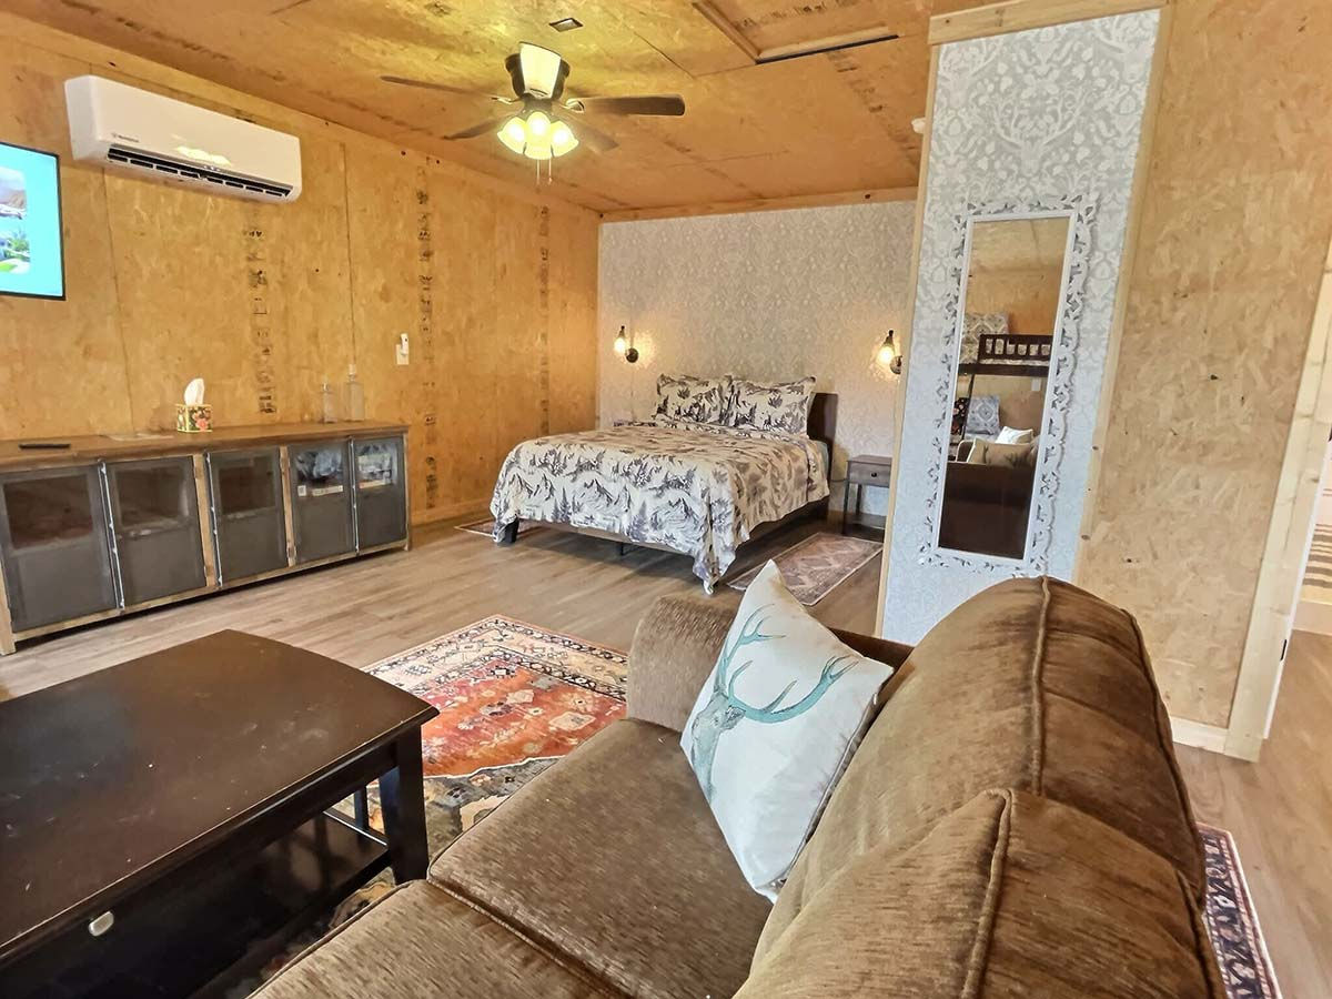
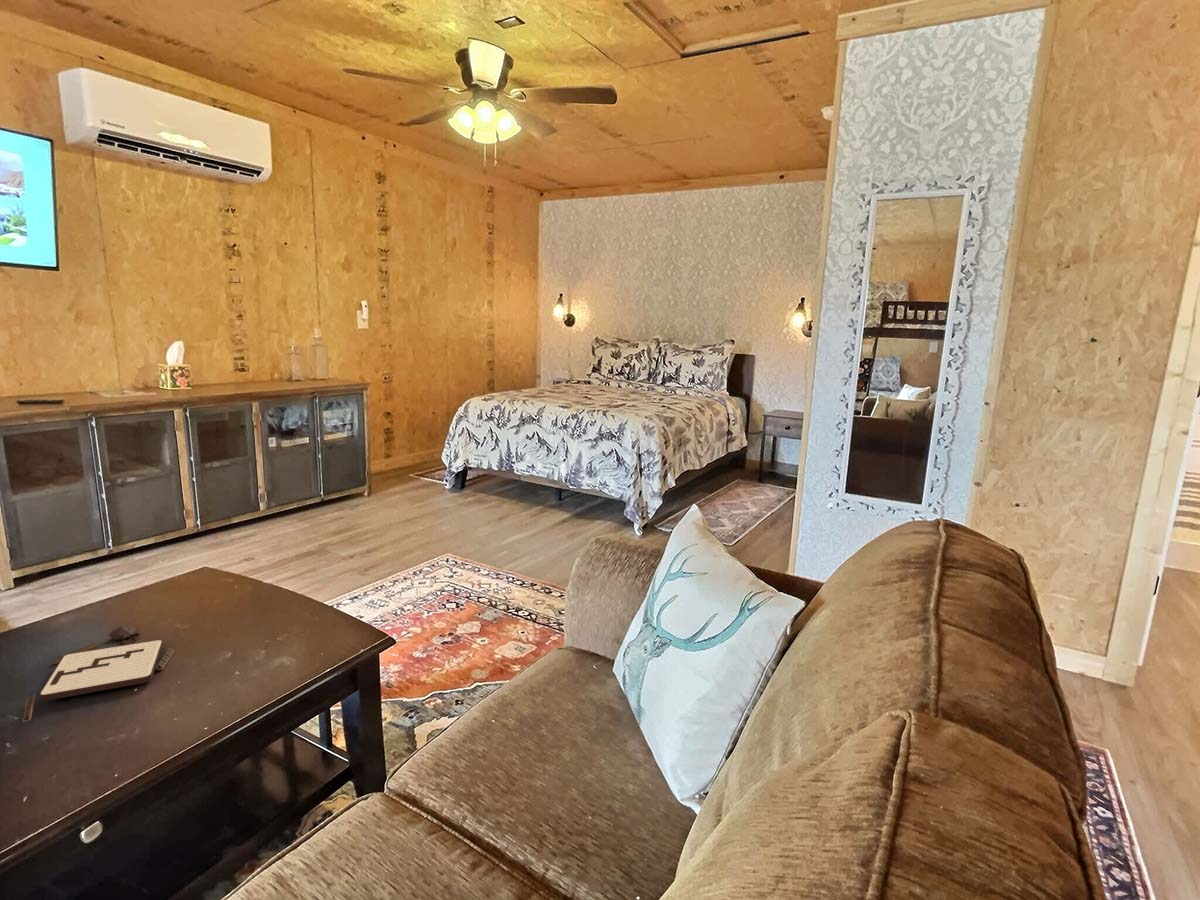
+ board game [22,624,176,723]
